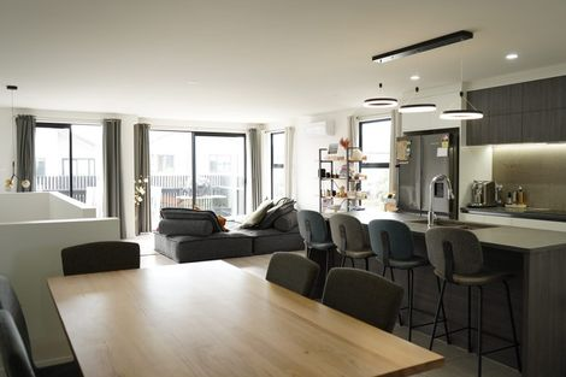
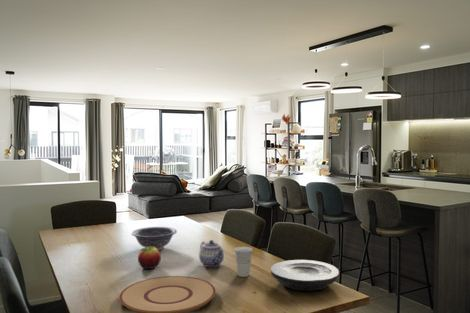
+ cup [233,246,254,278]
+ decorative bowl [130,226,178,251]
+ fruit [137,247,162,270]
+ teapot [198,239,225,268]
+ plate [118,275,217,313]
+ plate [270,259,340,291]
